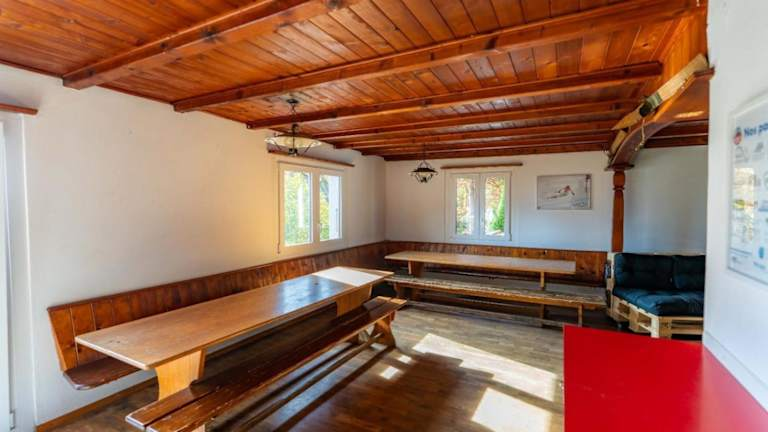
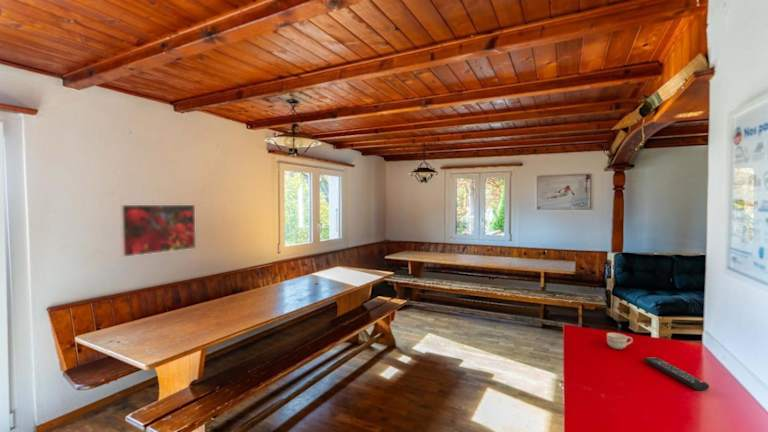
+ cup [606,332,634,350]
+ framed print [119,204,197,258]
+ remote control [642,357,710,391]
